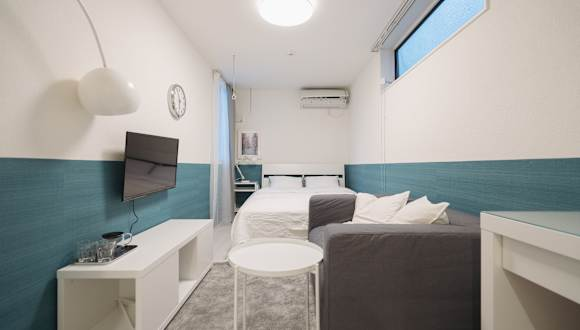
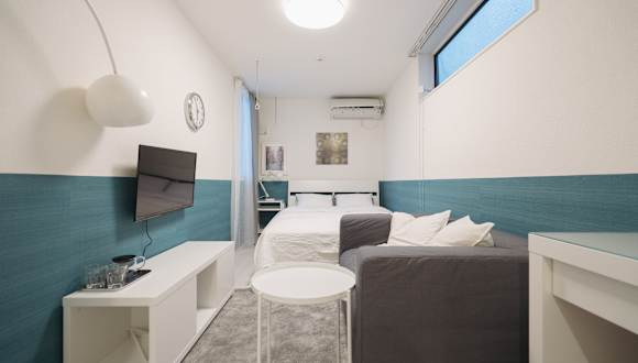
+ wall art [315,132,349,166]
